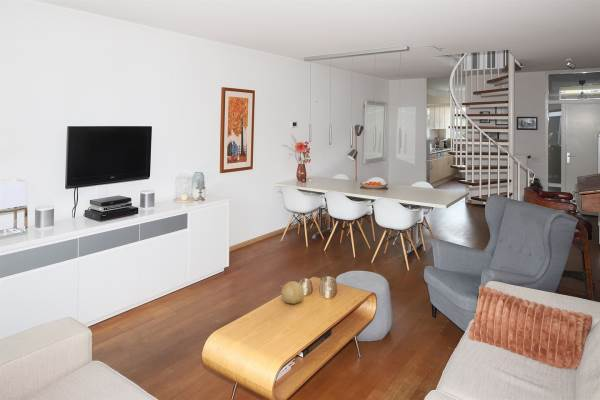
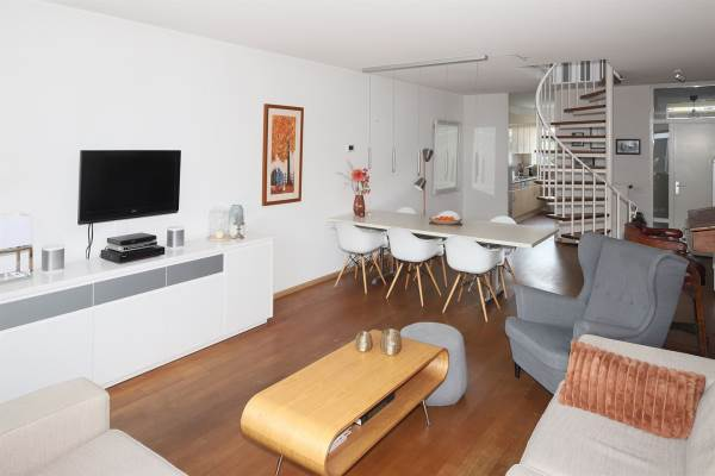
- decorative ball [280,280,305,305]
